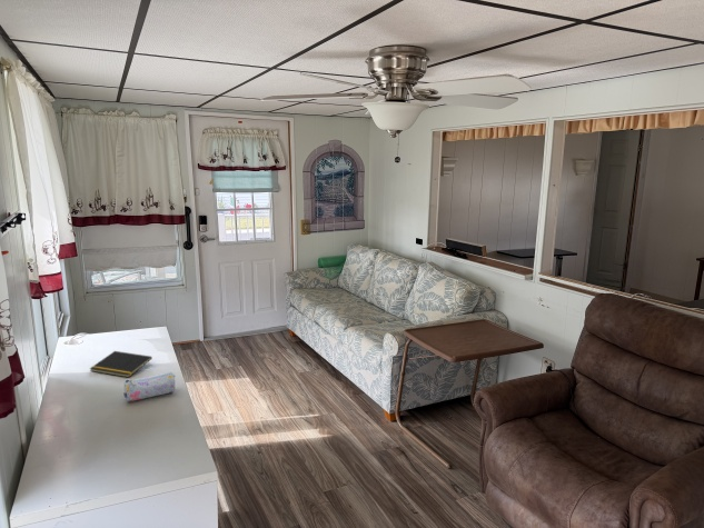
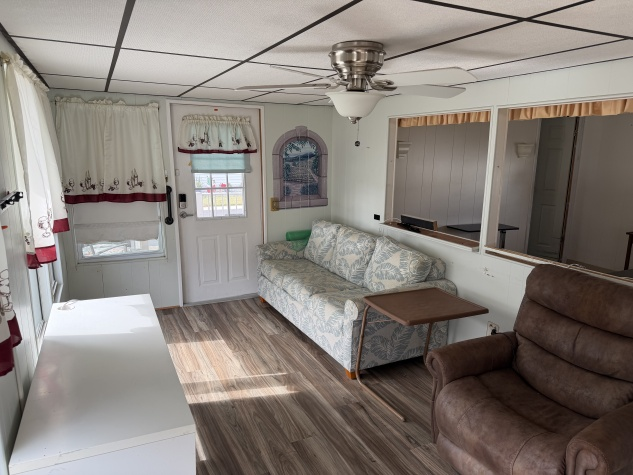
- pencil case [122,370,177,402]
- notepad [89,350,153,378]
